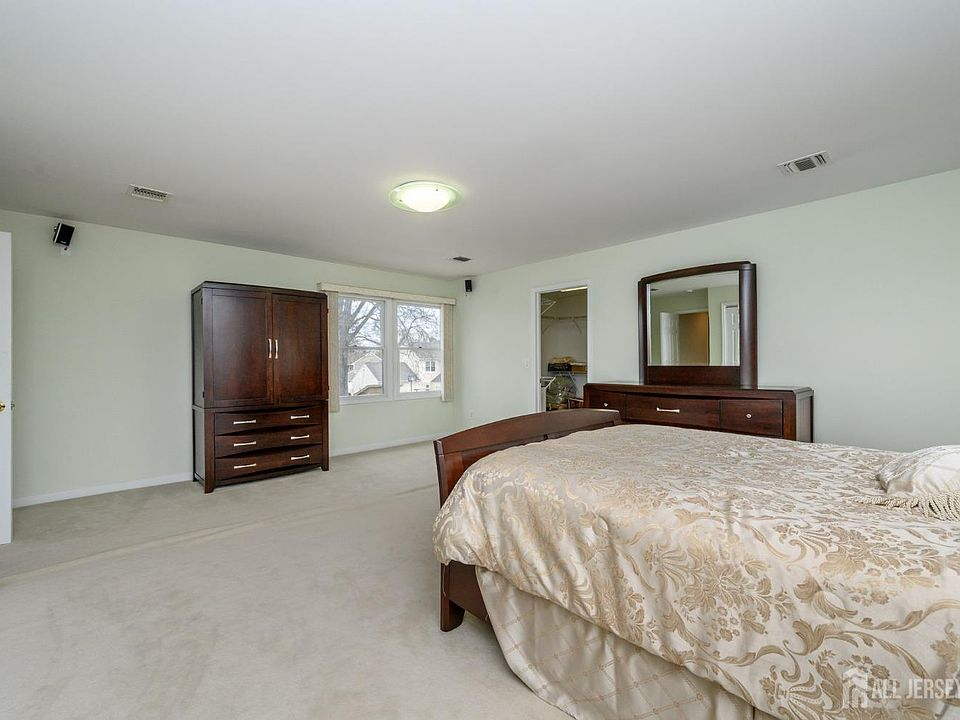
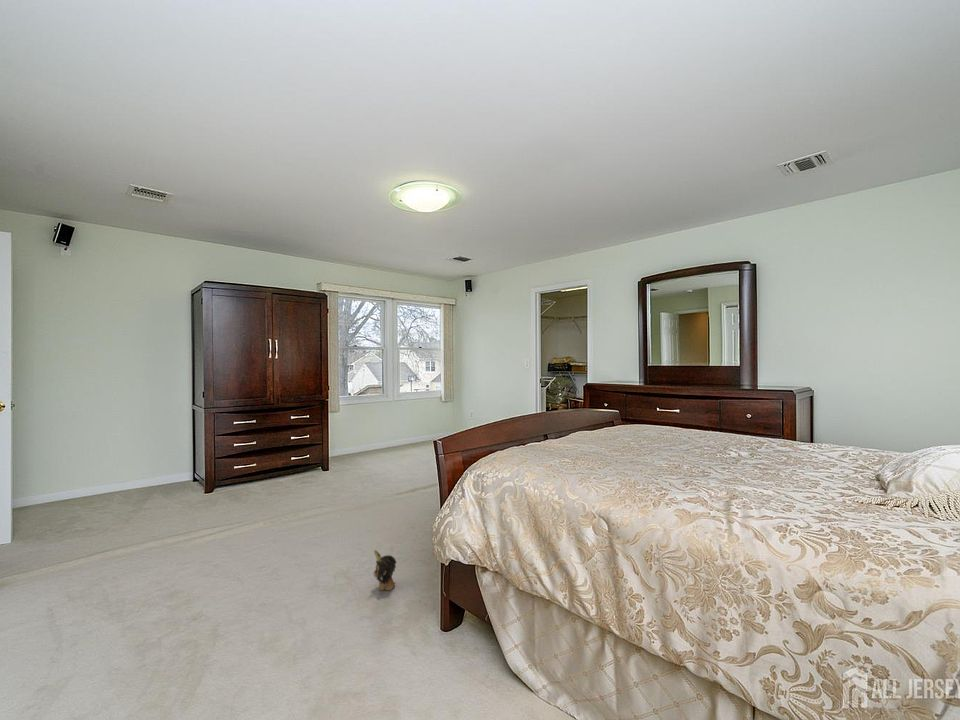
+ plush toy [372,549,398,591]
